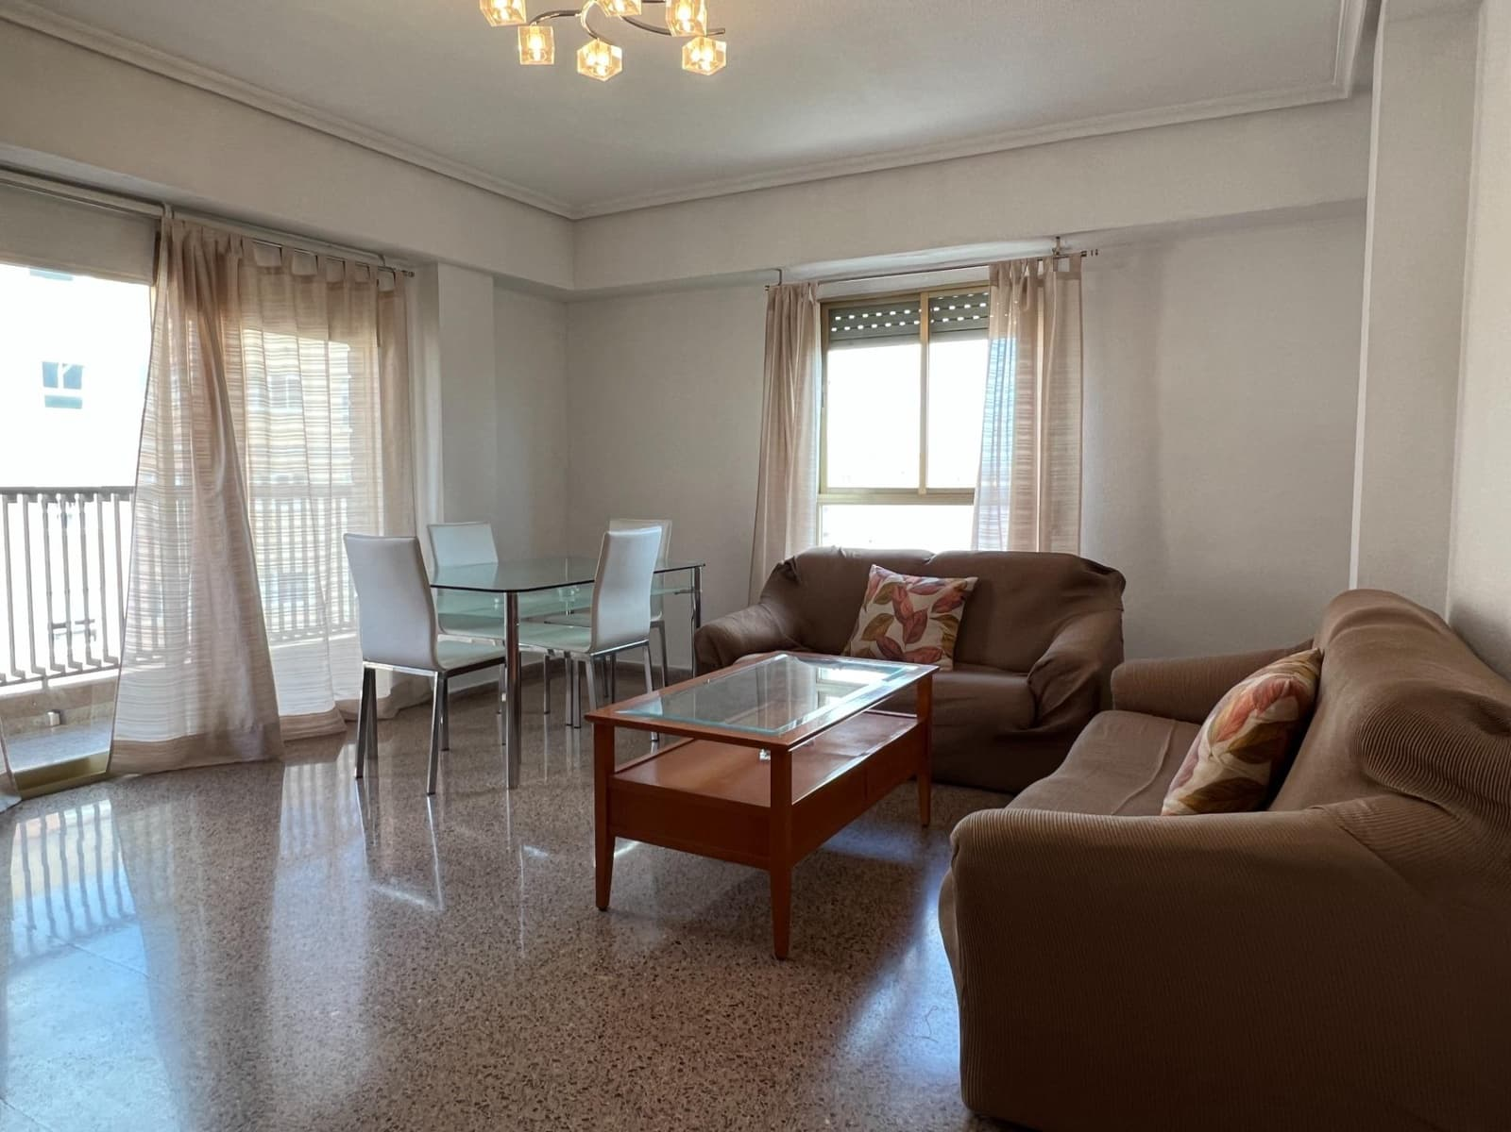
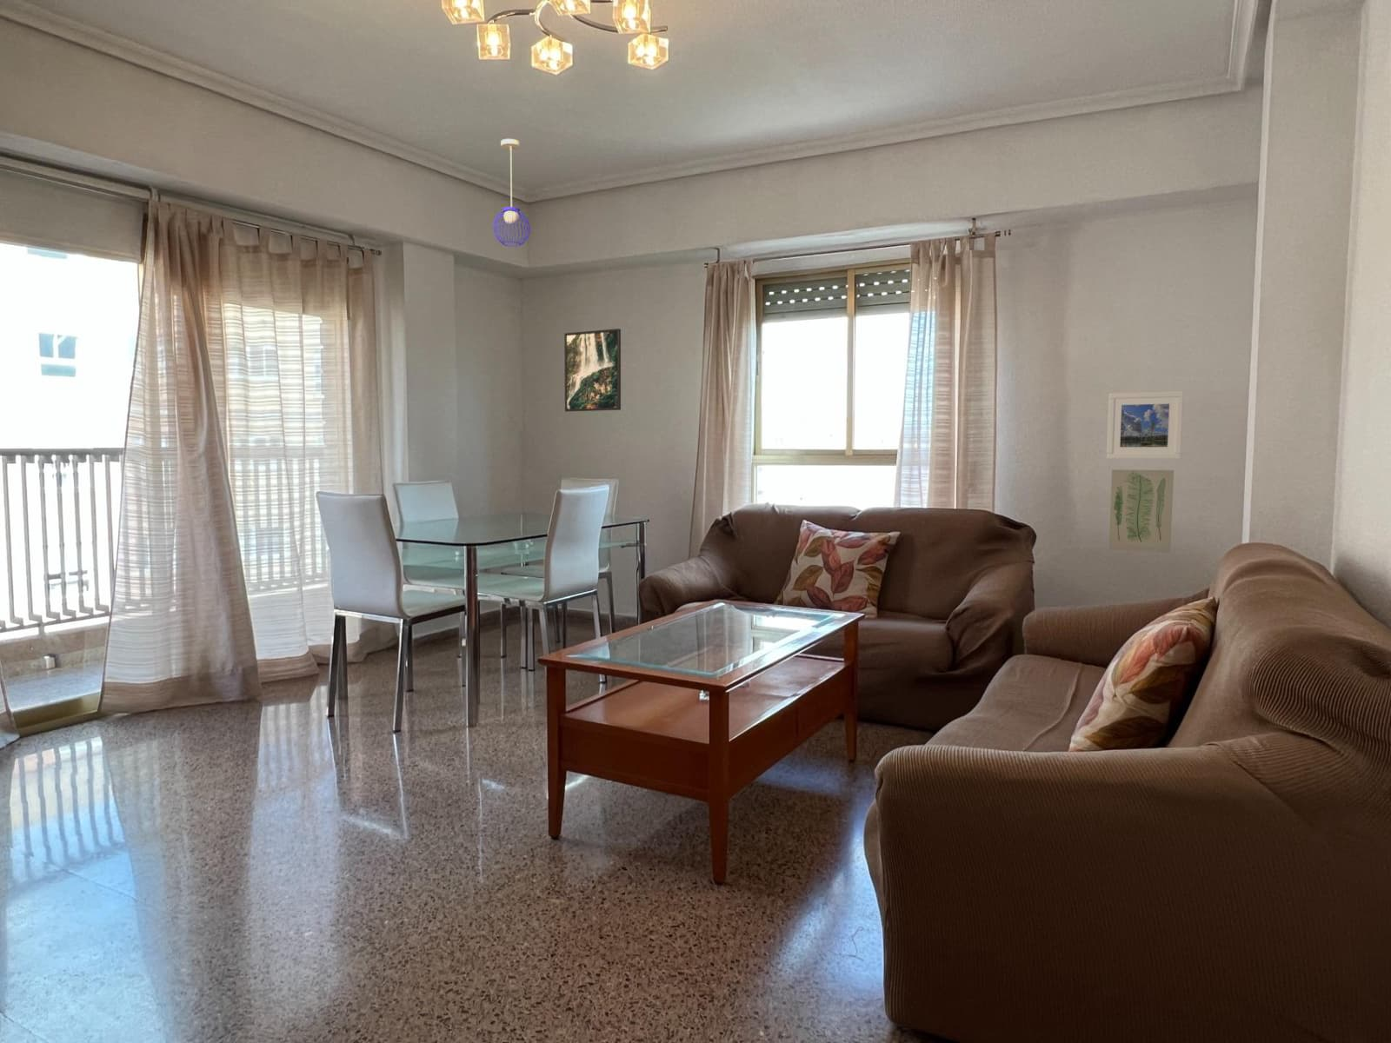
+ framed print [1106,390,1185,460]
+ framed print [563,328,622,413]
+ pendant light [492,138,531,248]
+ wall art [1108,469,1174,553]
